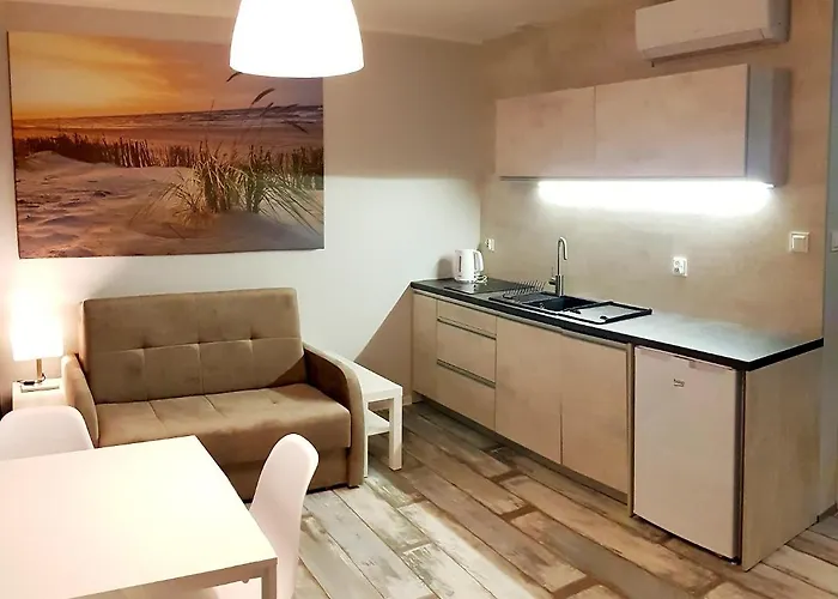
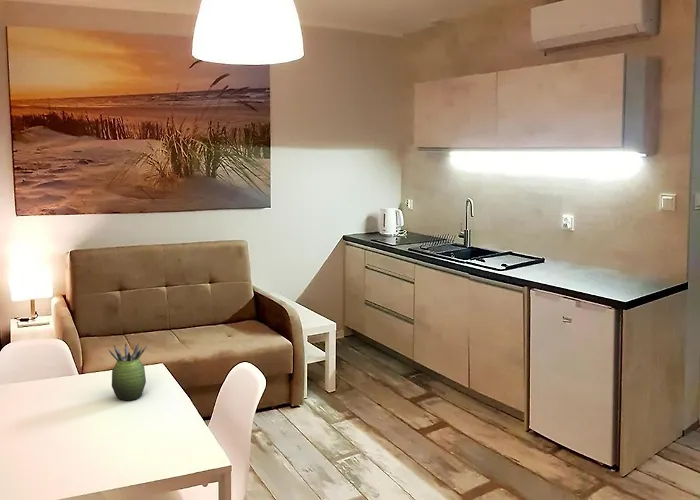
+ succulent plant [107,342,147,401]
